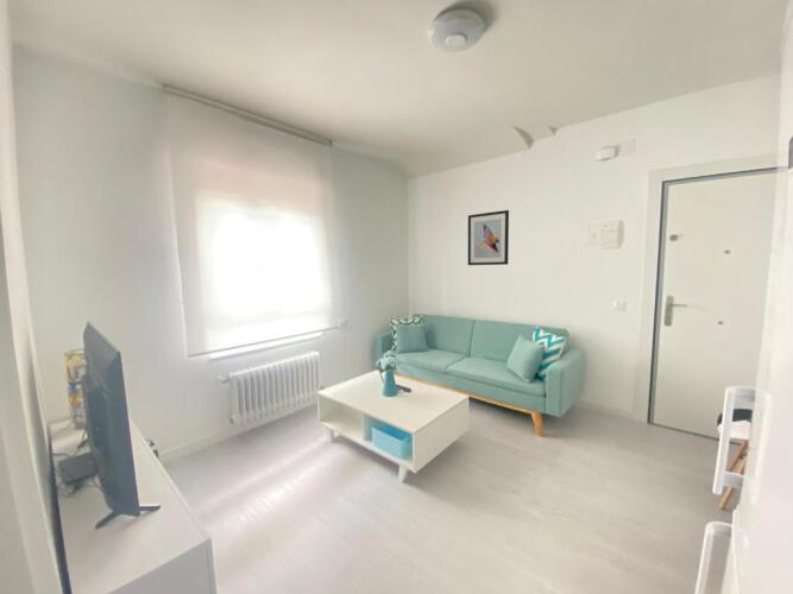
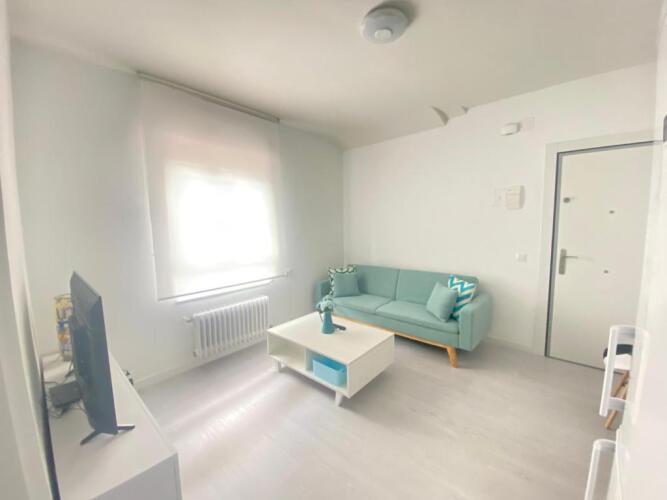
- wall art [467,209,510,266]
